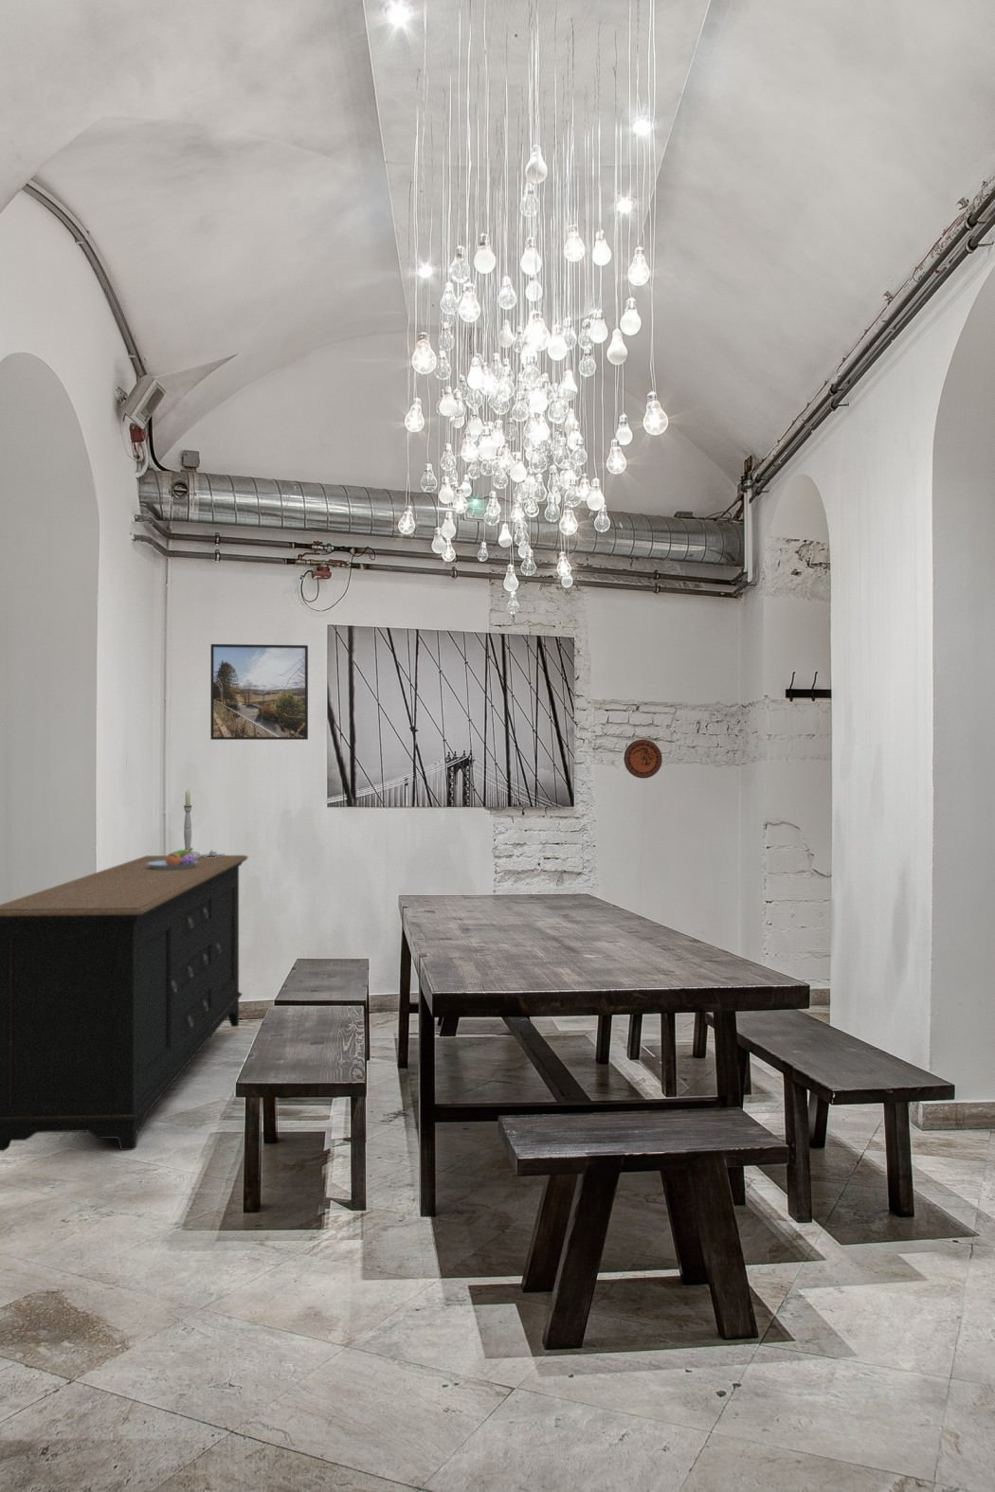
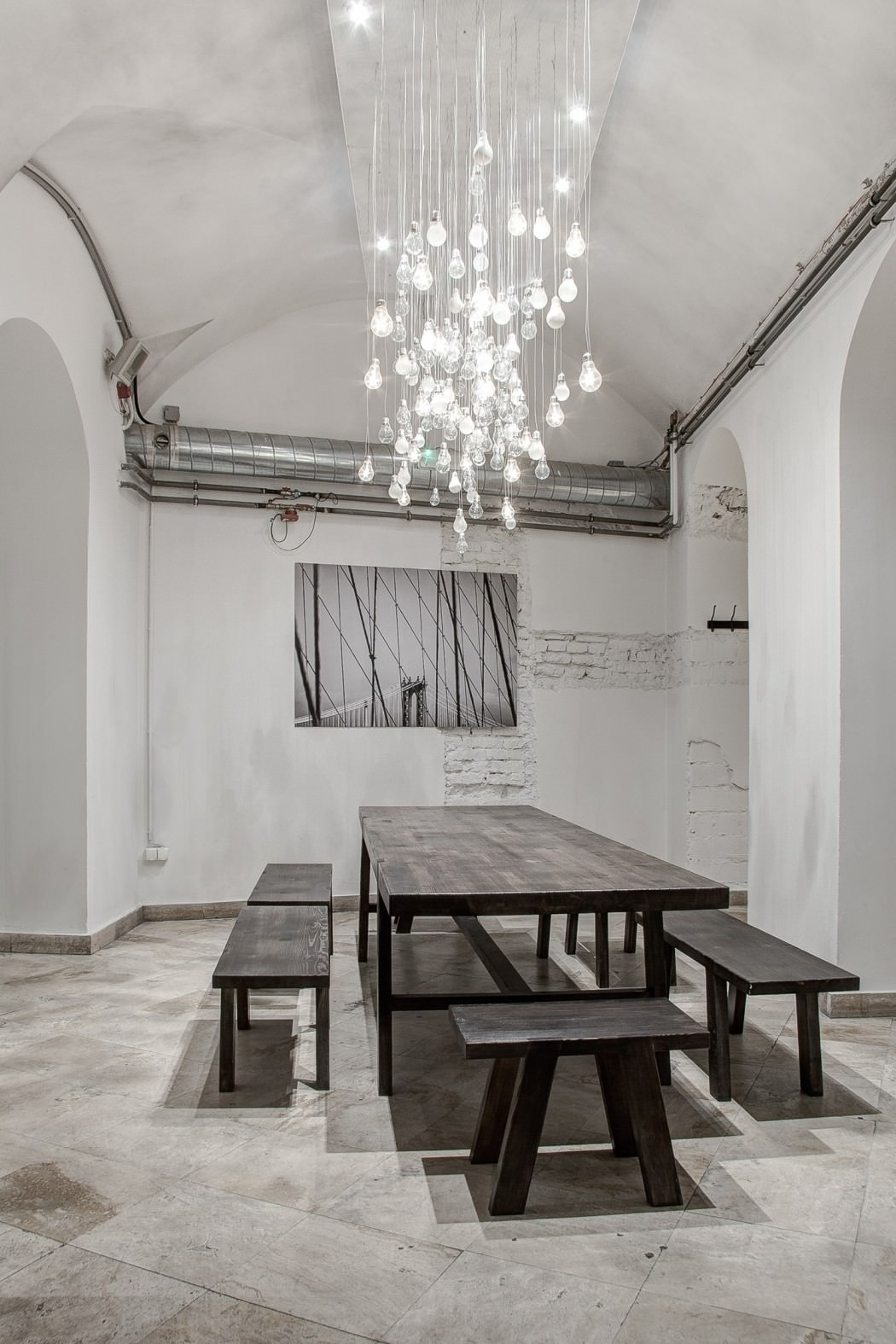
- decorative plate [623,739,663,779]
- candlestick [183,790,225,857]
- fruit bowl [147,847,198,869]
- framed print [210,643,309,740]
- sideboard [0,855,249,1152]
